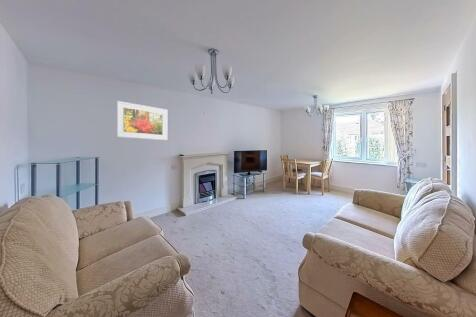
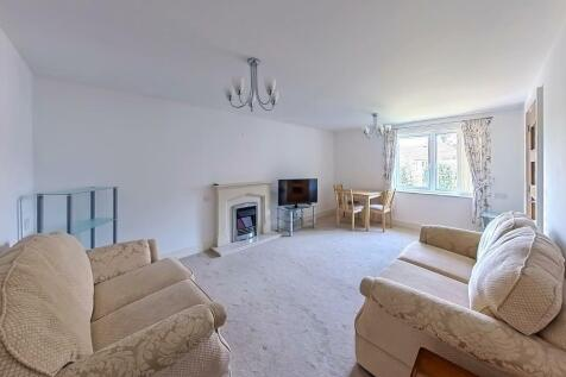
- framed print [116,100,168,141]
